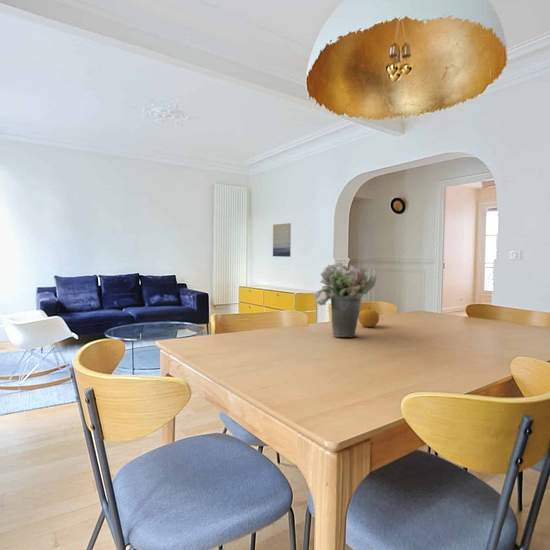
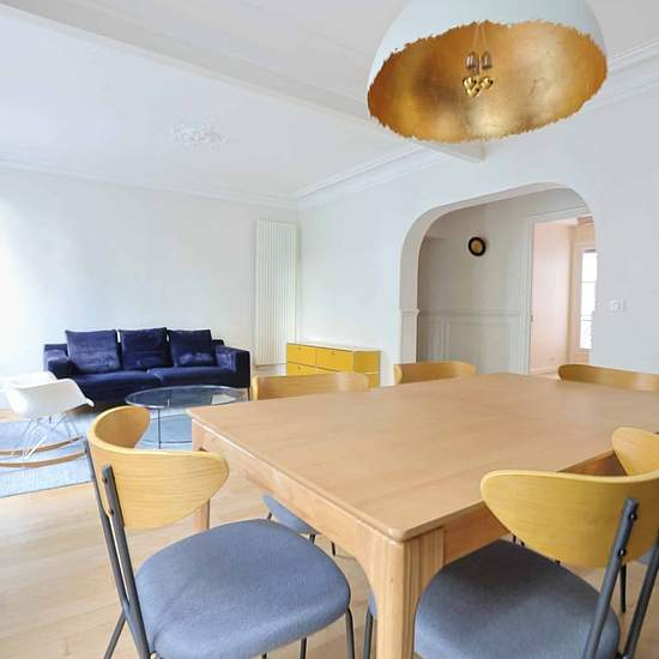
- fruit [358,304,380,328]
- wall art [272,222,292,258]
- flower bouquet [312,261,377,338]
